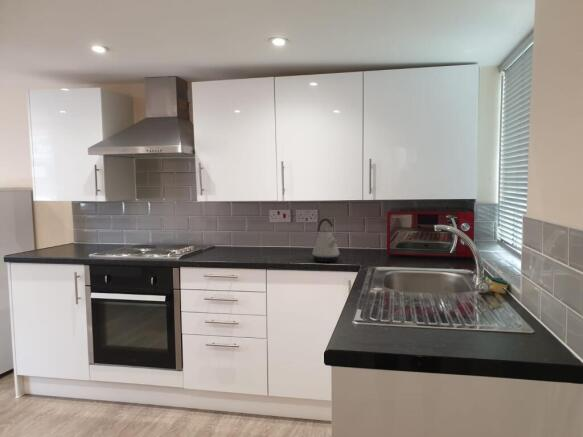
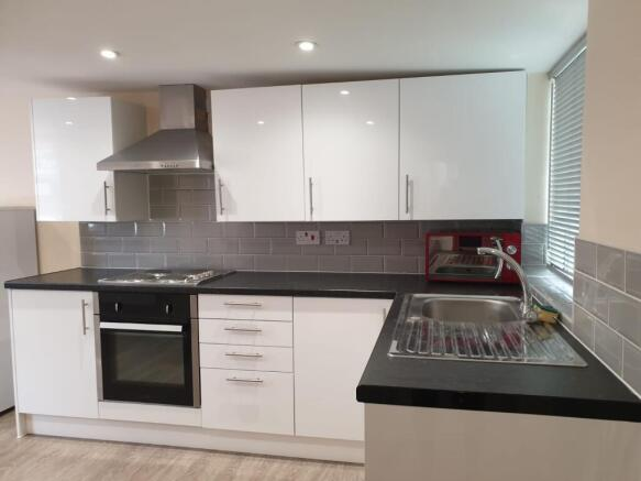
- kettle [311,217,341,263]
